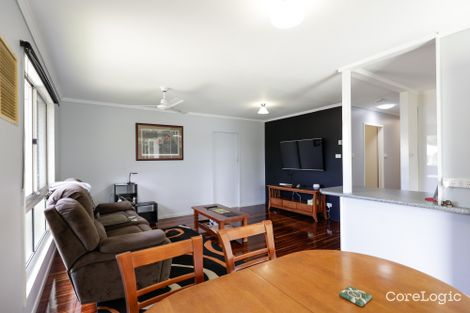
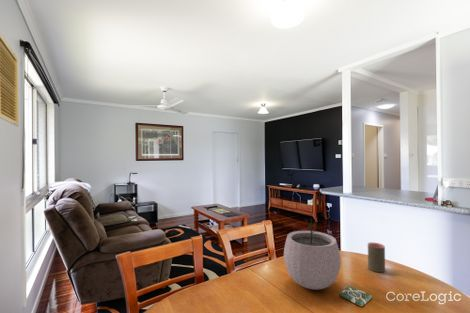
+ plant pot [283,218,342,291]
+ cup [367,242,386,273]
